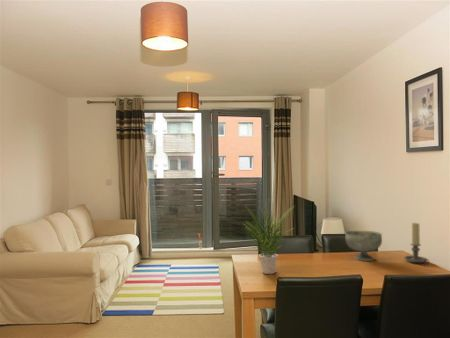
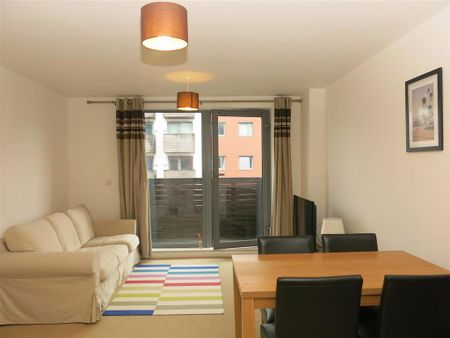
- decorative bowl [344,230,383,262]
- potted plant [239,205,294,275]
- candle holder [403,222,430,265]
